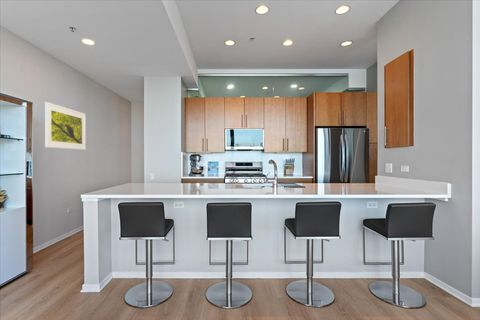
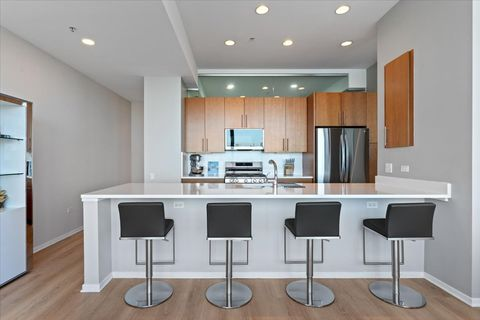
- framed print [44,101,87,151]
